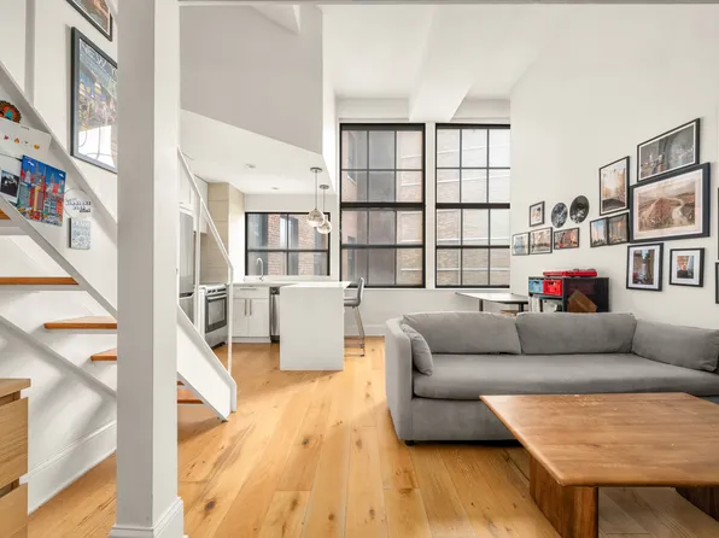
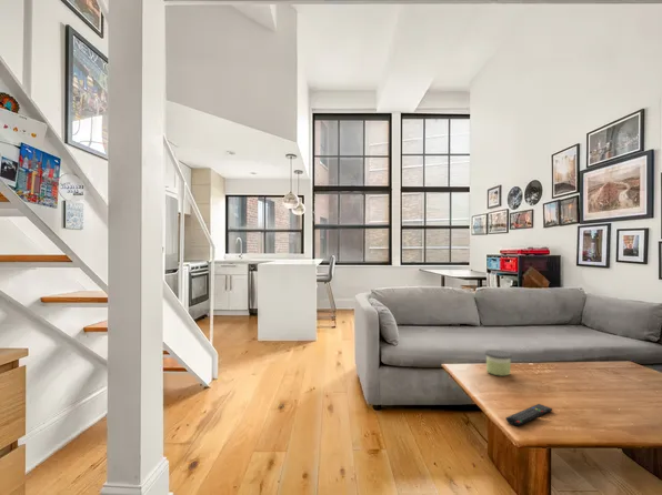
+ remote control [504,403,553,427]
+ candle [484,348,513,377]
